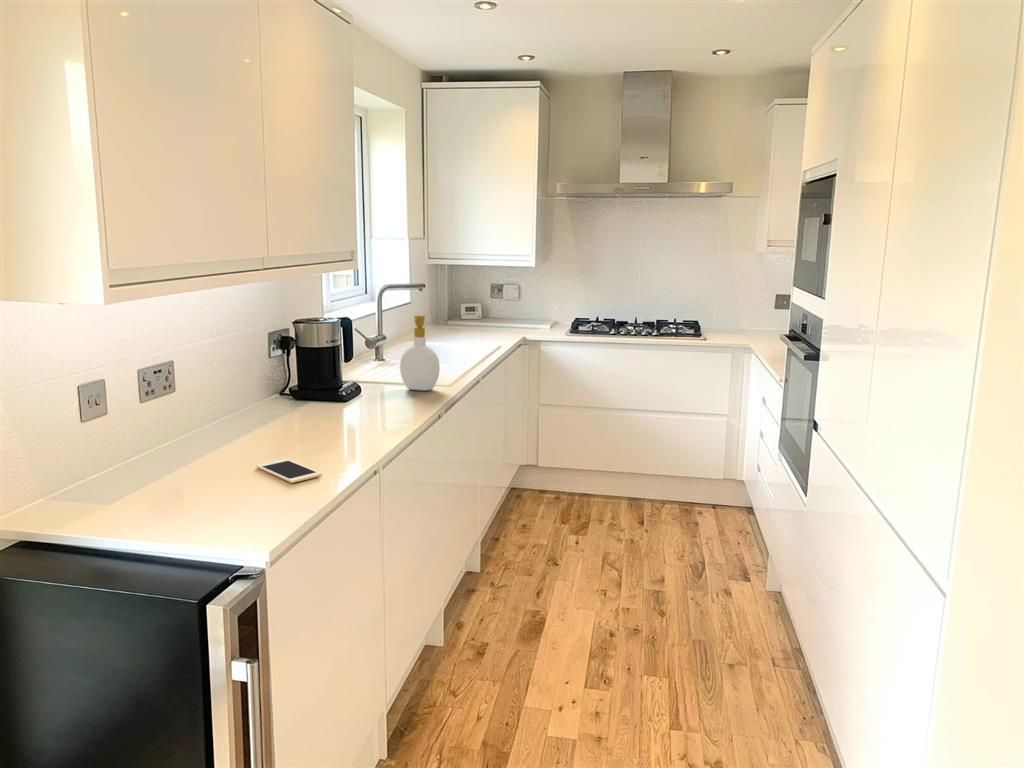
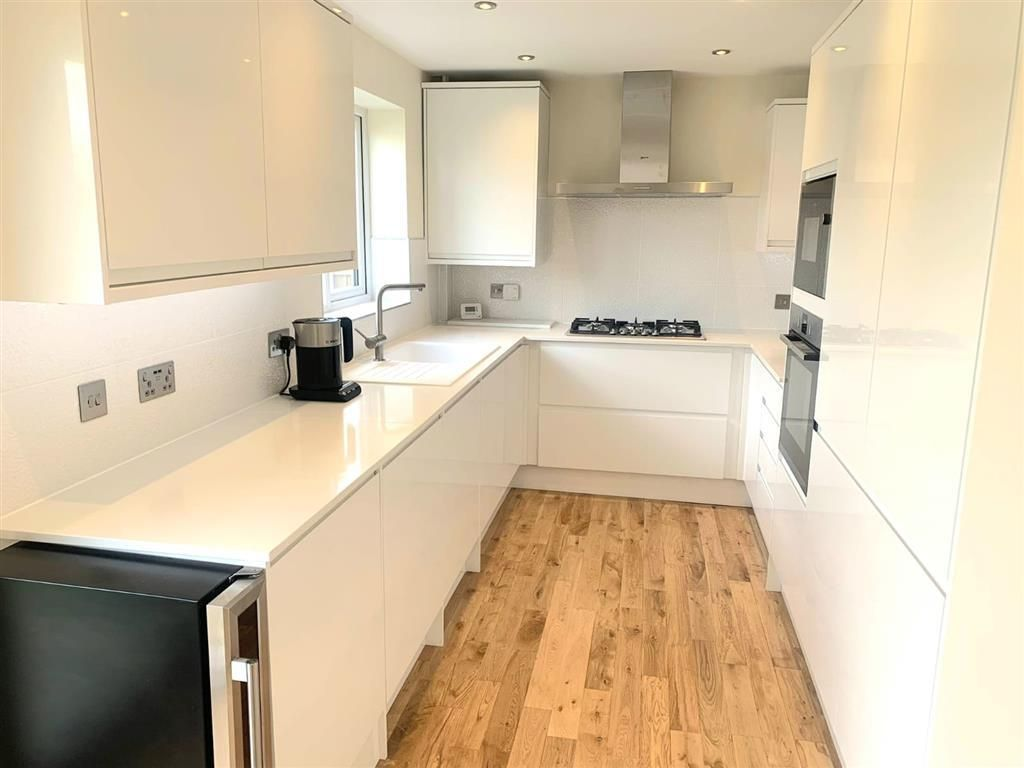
- soap bottle [399,314,441,392]
- cell phone [256,458,322,484]
